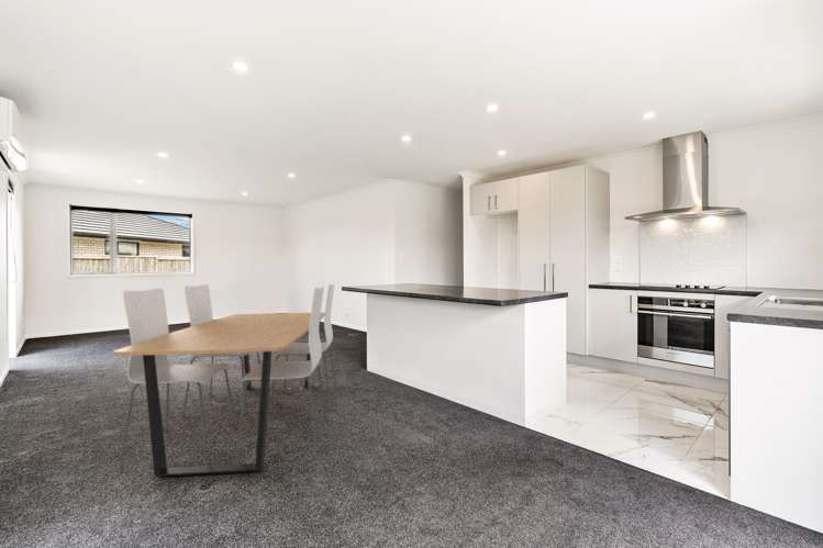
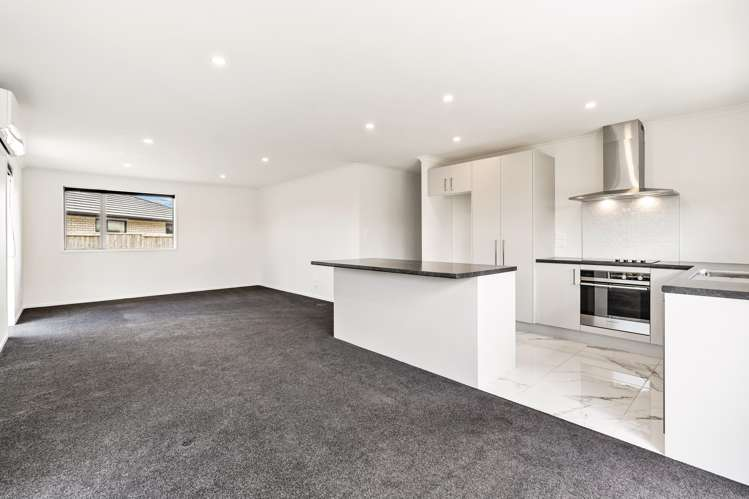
- dining table [112,282,338,478]
